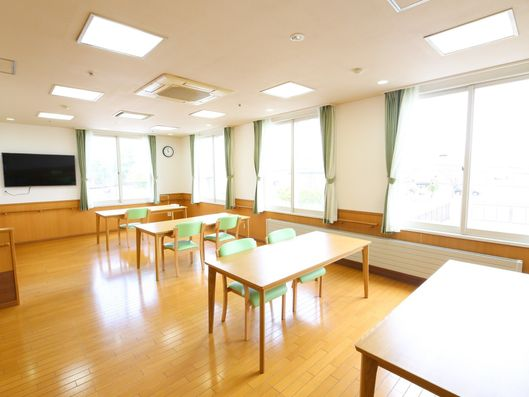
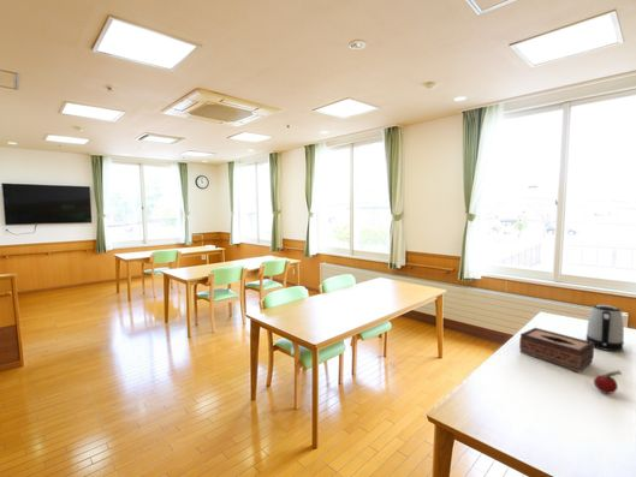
+ fruit [593,370,624,395]
+ tissue box [518,327,595,374]
+ kettle [586,304,625,352]
